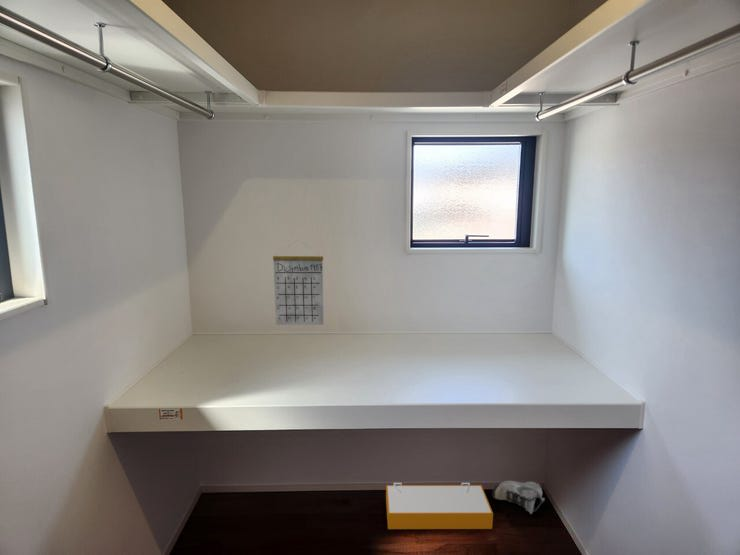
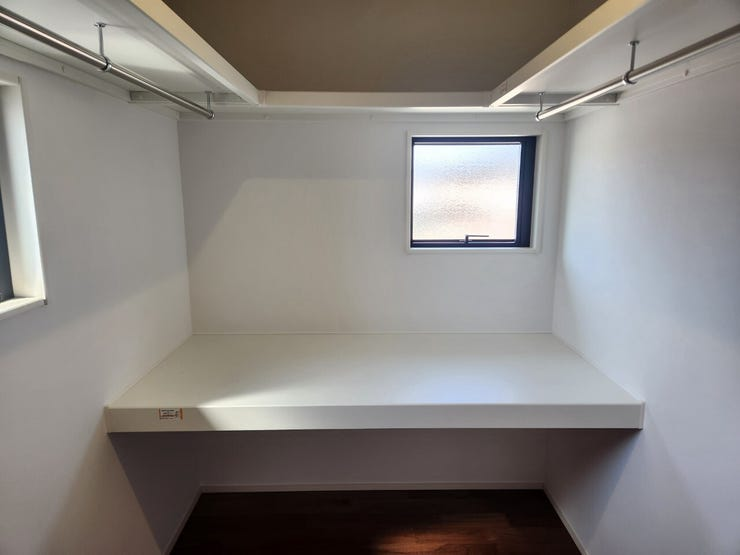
- calendar [272,239,324,326]
- storage bin [385,482,494,530]
- shoe [491,480,546,515]
